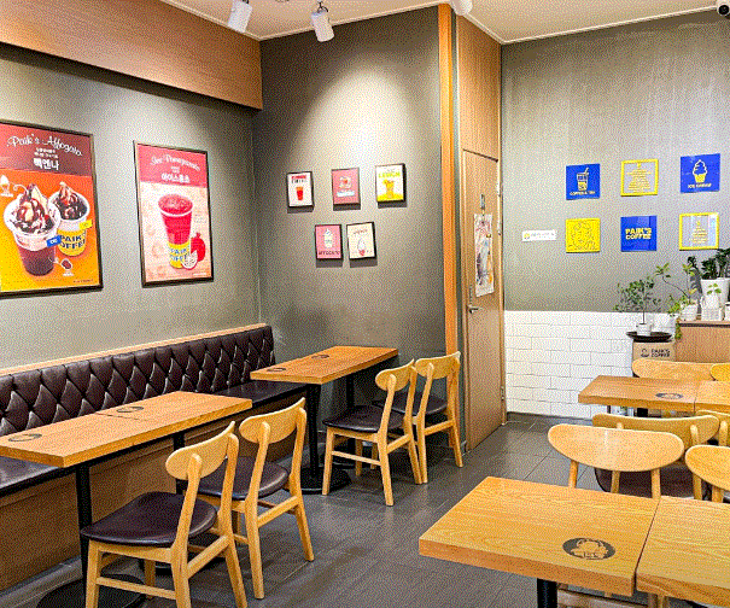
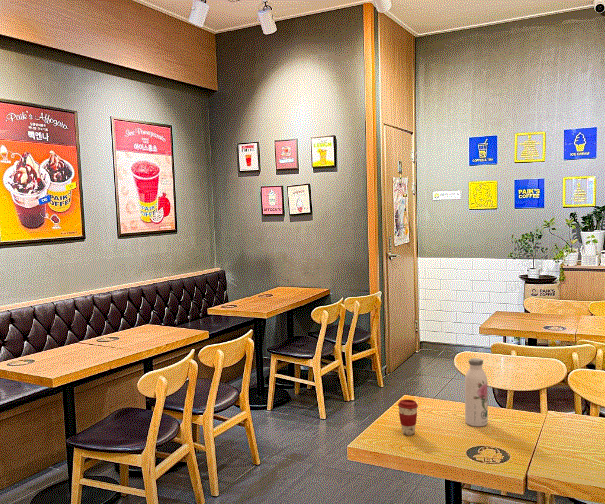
+ water bottle [464,357,489,427]
+ coffee cup [397,398,419,436]
